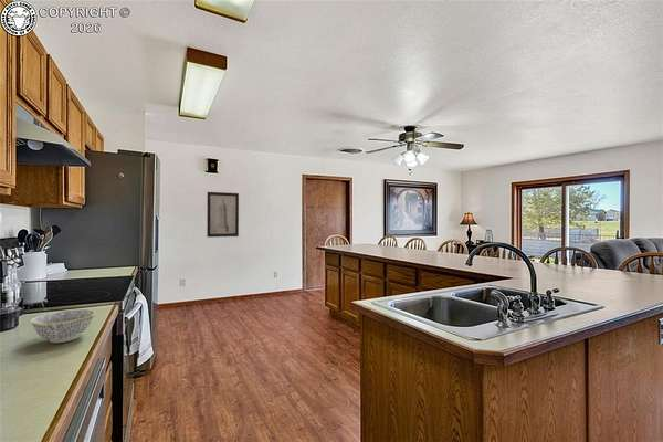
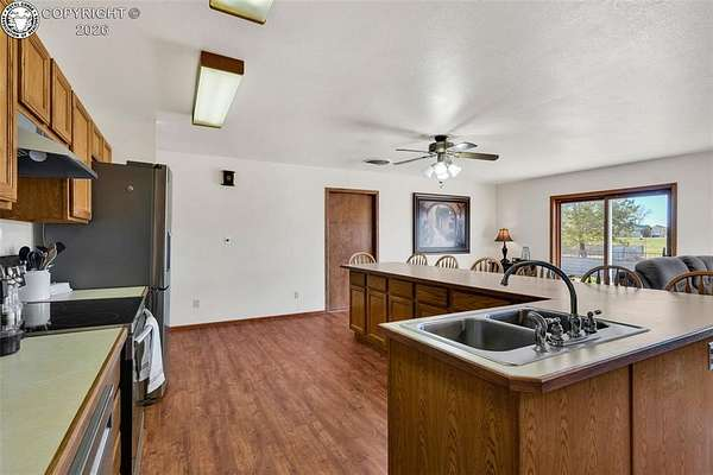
- bowl [30,308,97,344]
- wall art [206,191,240,239]
